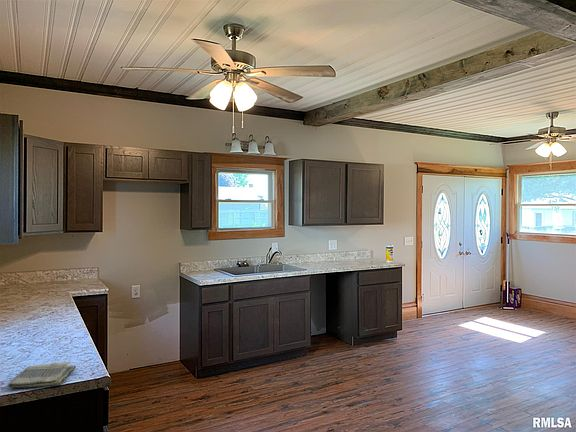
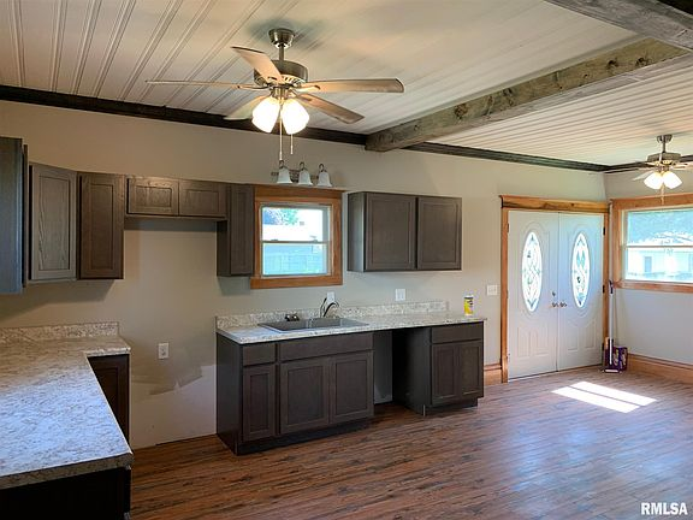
- dish towel [7,360,77,389]
